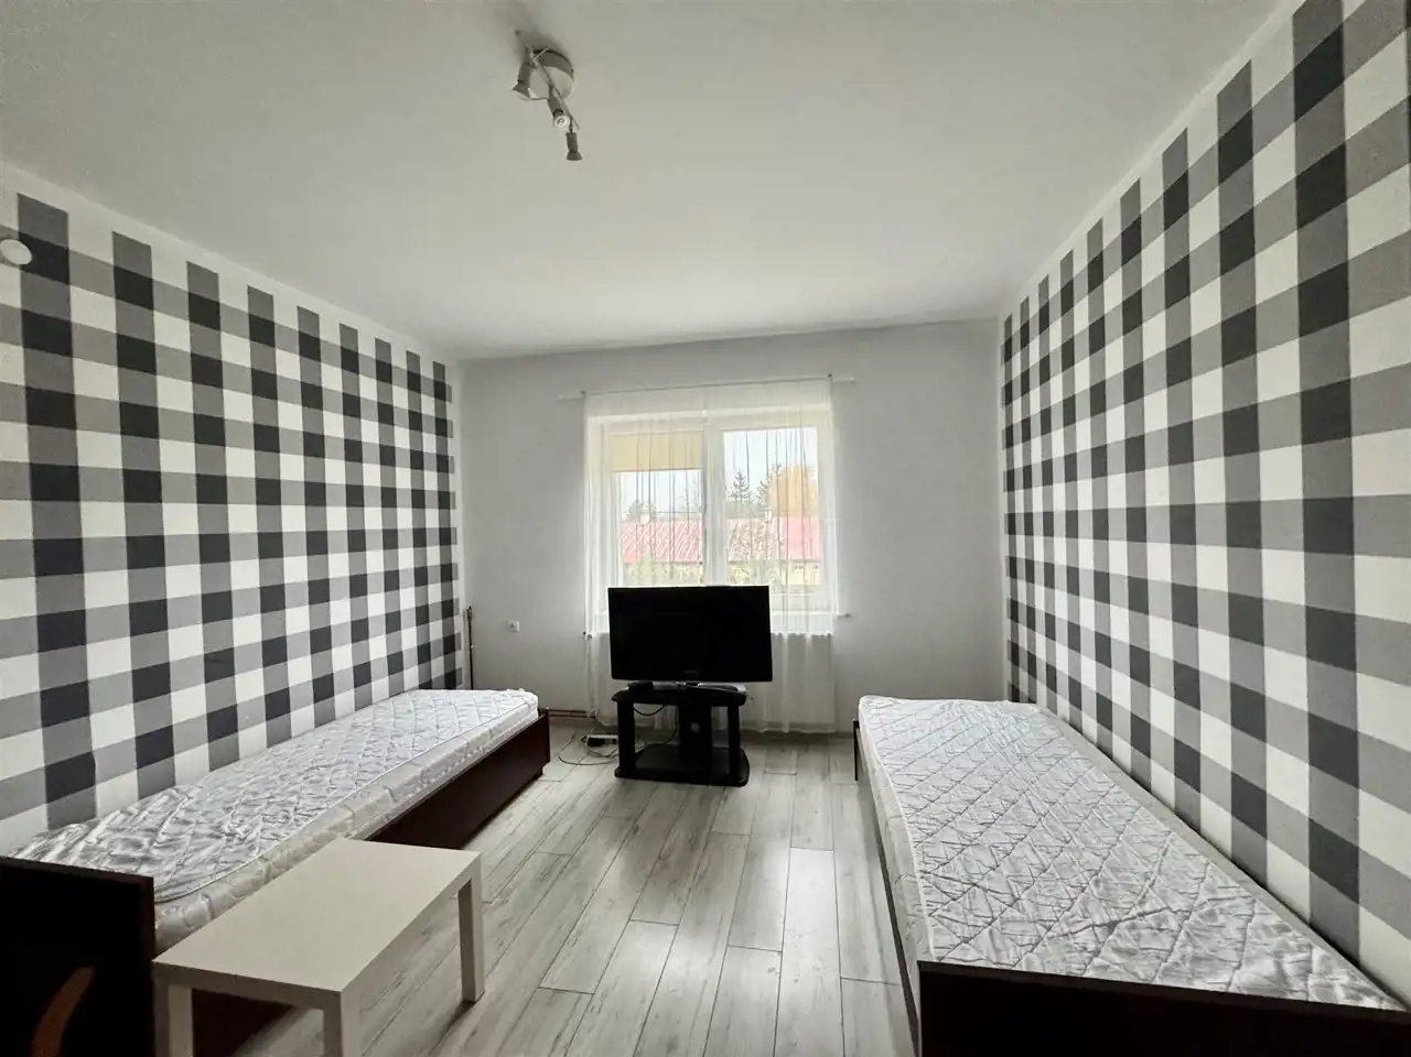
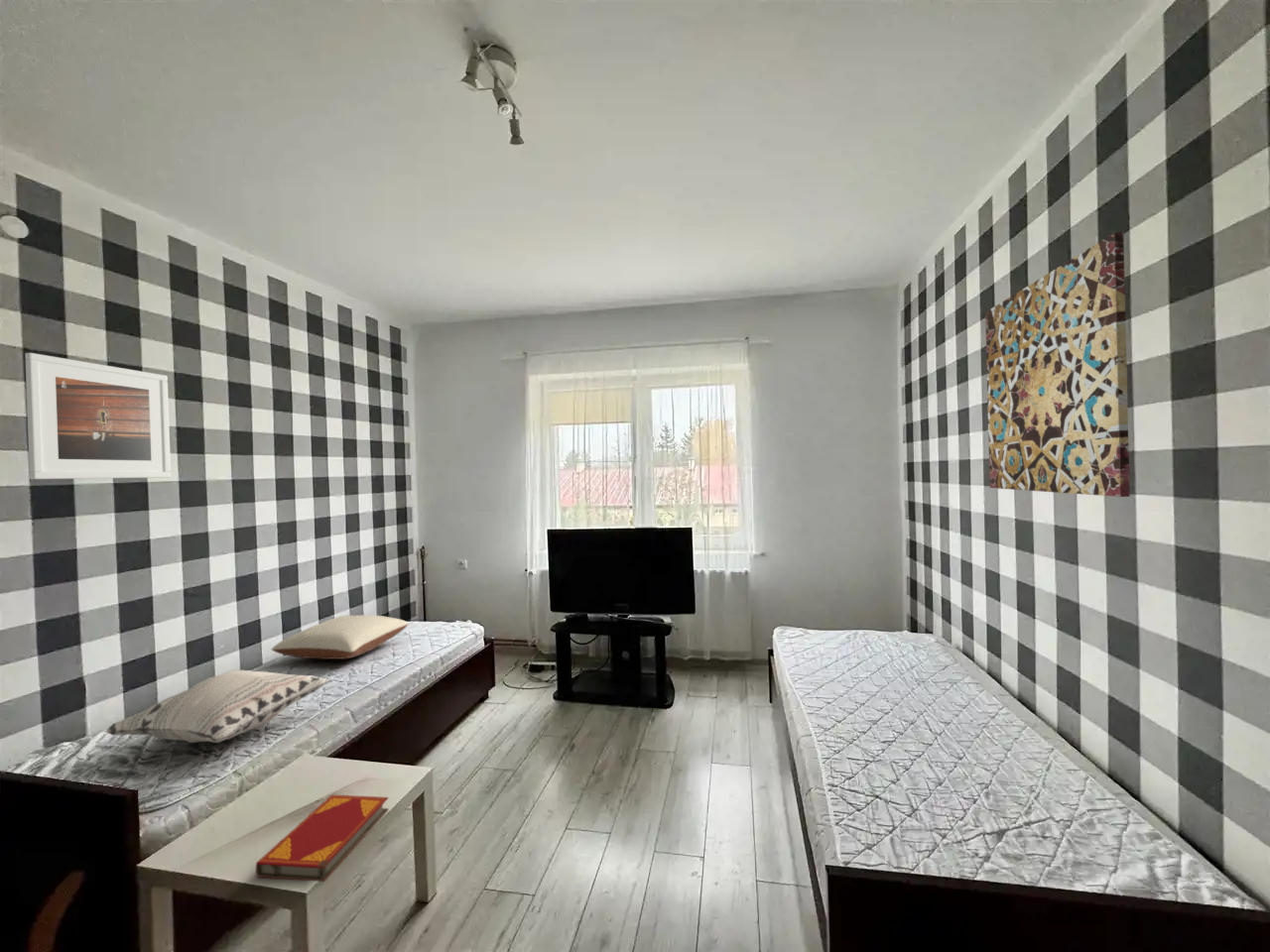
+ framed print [24,352,172,480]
+ pillow [270,614,410,660]
+ decorative pillow [103,668,332,744]
+ wall art [984,231,1131,498]
+ hardback book [255,794,390,883]
